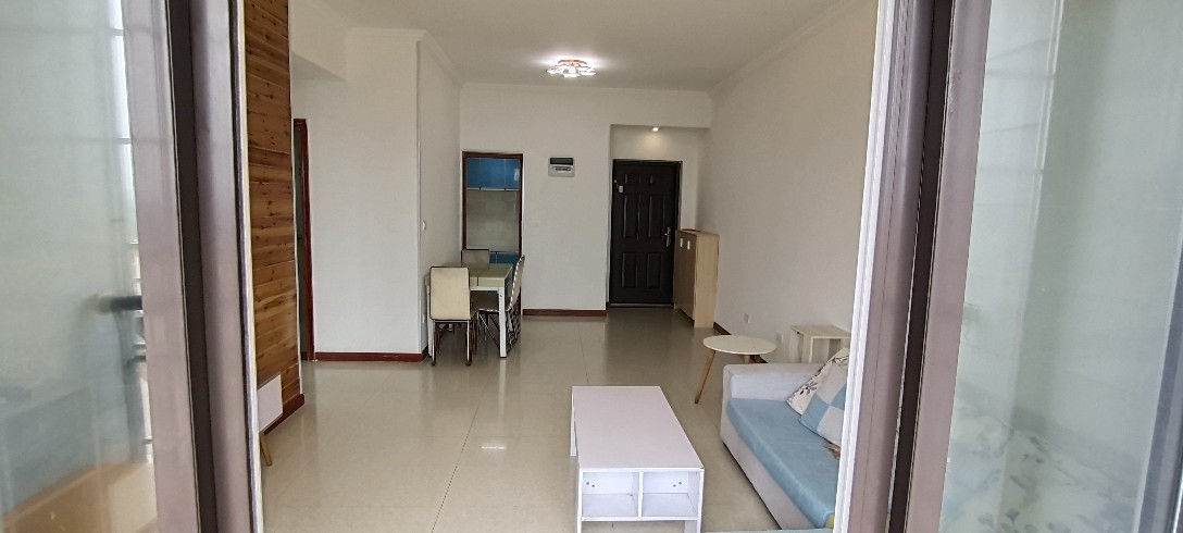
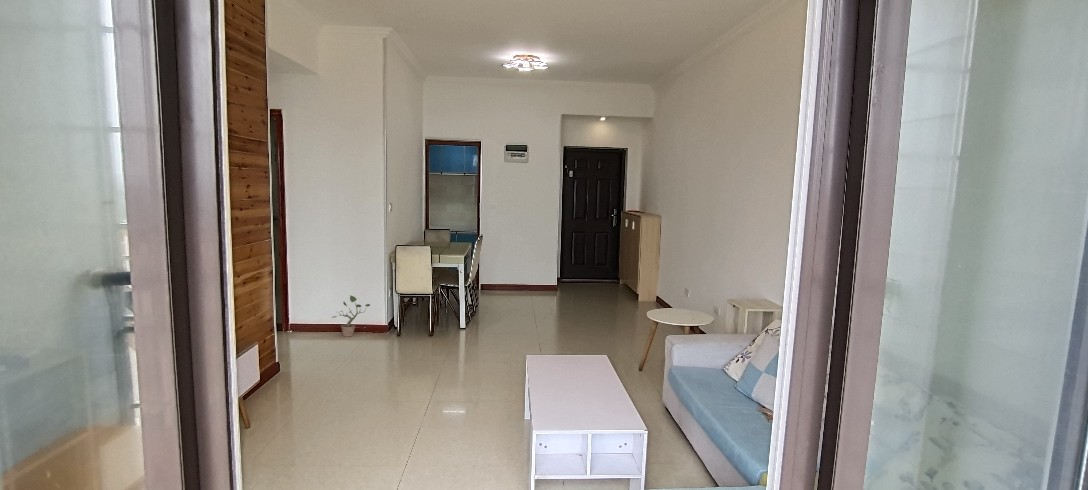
+ potted plant [332,294,371,338]
